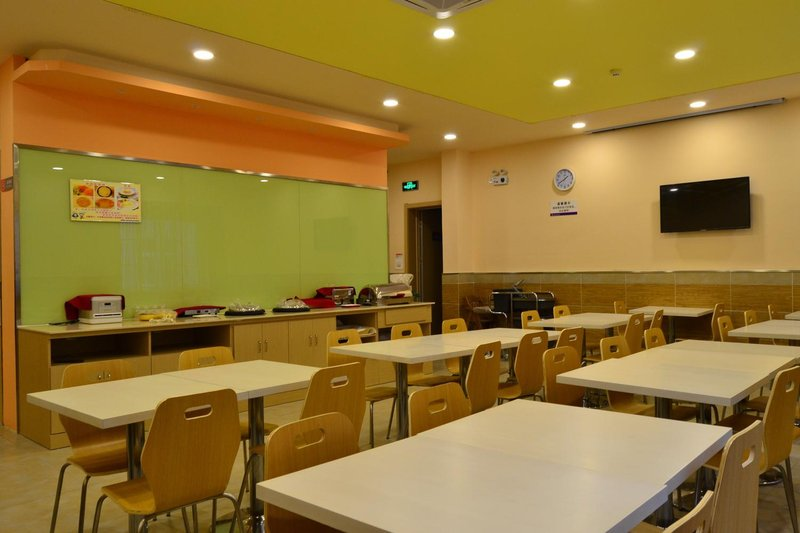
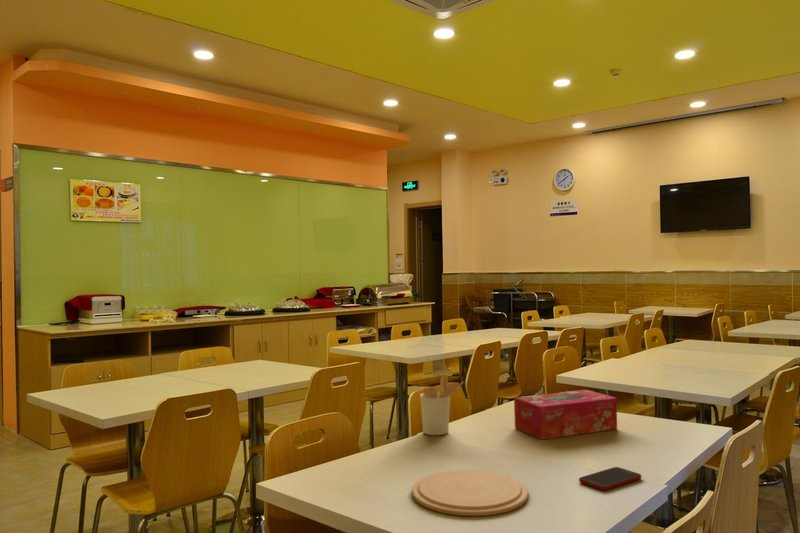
+ plate [411,469,529,517]
+ cell phone [578,466,642,491]
+ utensil holder [419,374,465,436]
+ tissue box [513,389,618,440]
